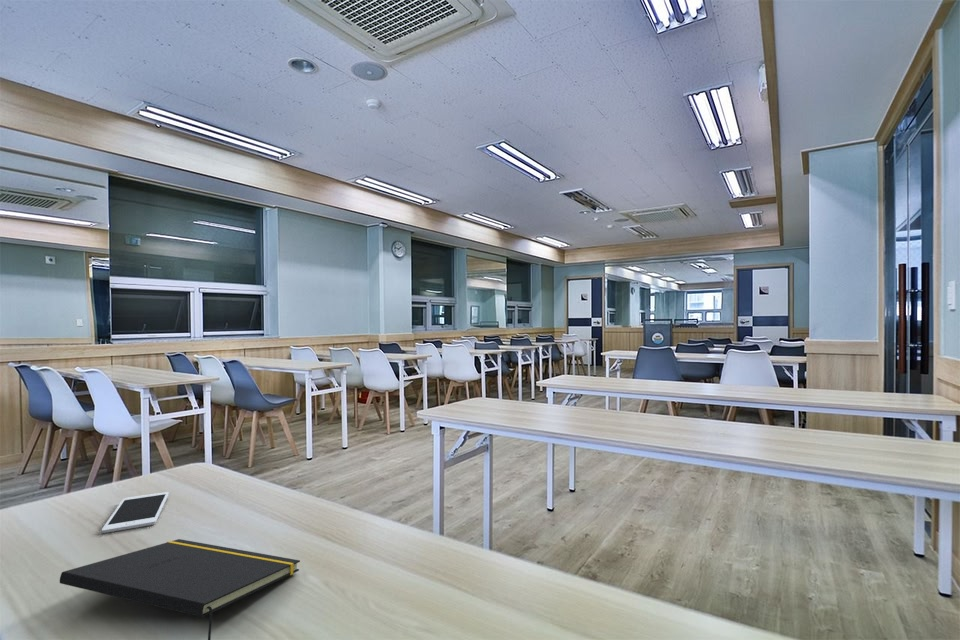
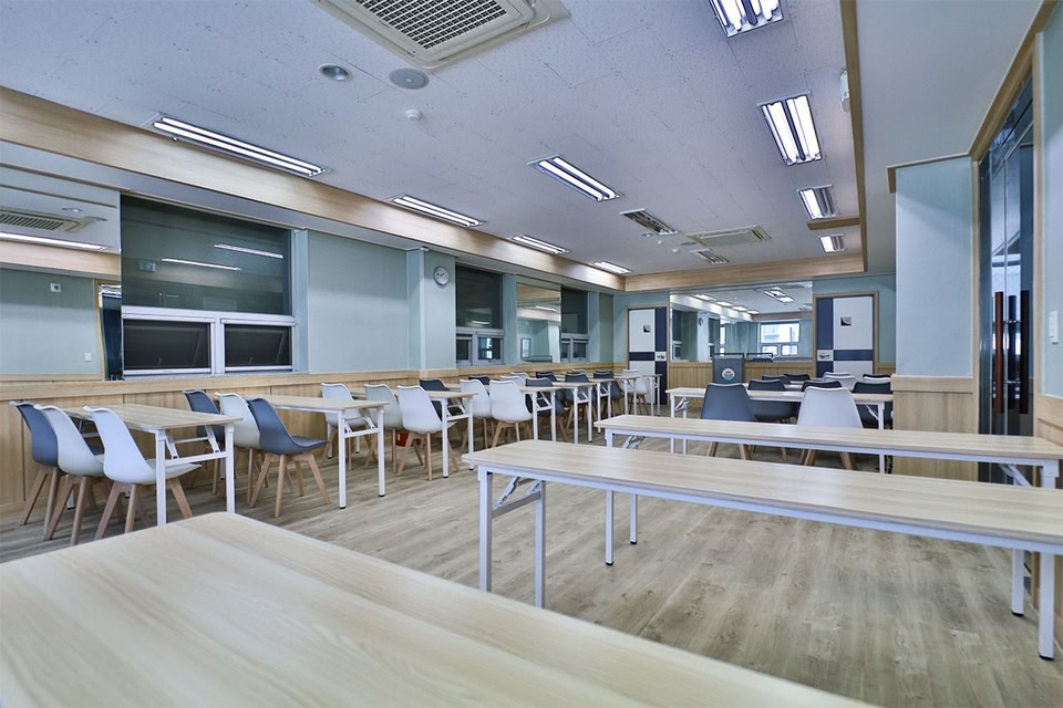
- cell phone [100,491,170,534]
- notepad [59,538,301,640]
